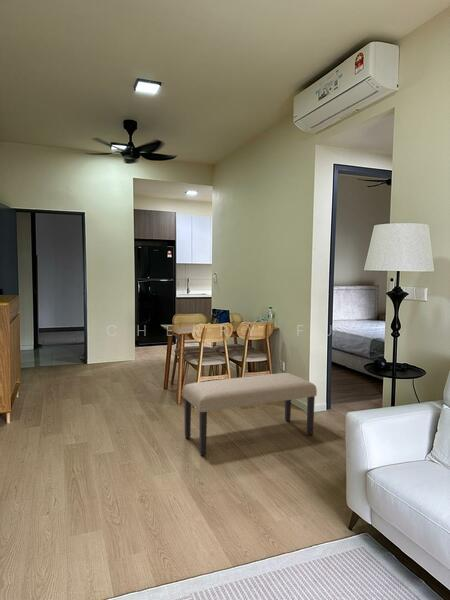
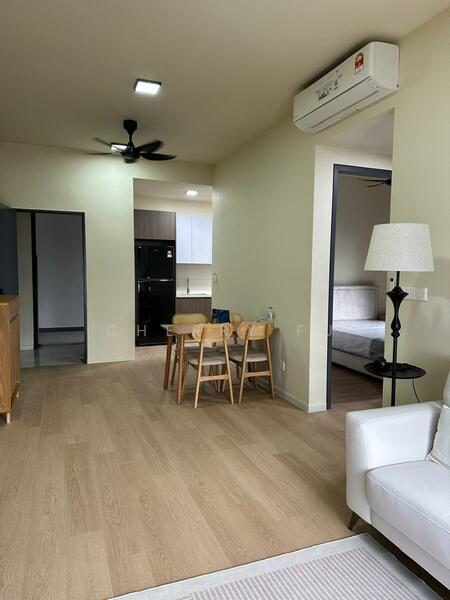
- bench [182,372,318,456]
